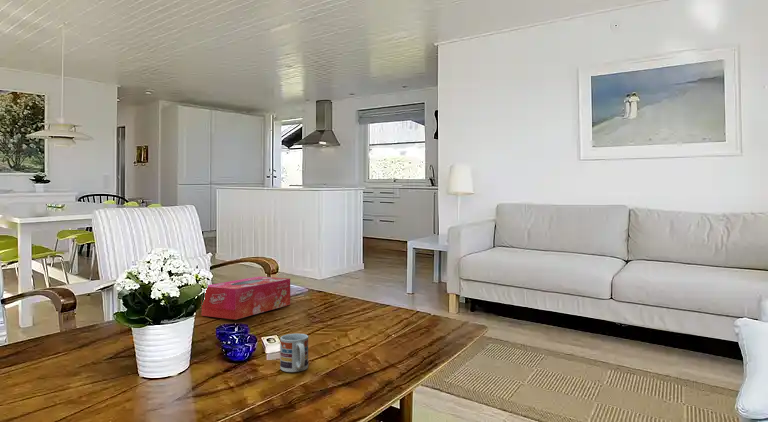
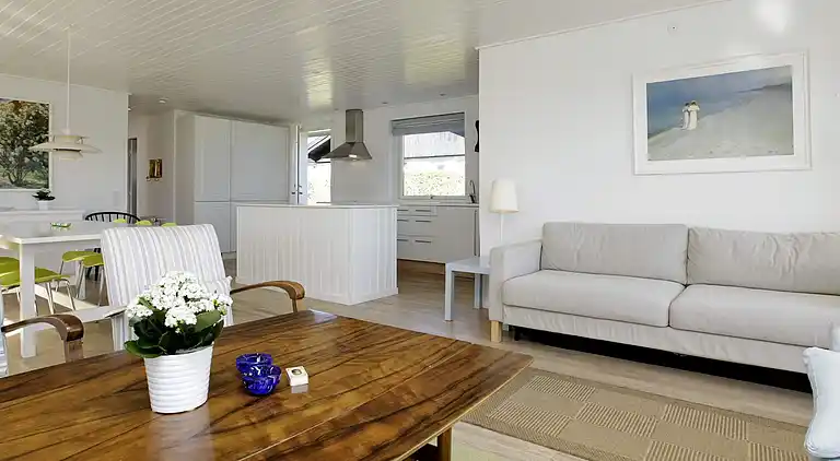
- cup [279,333,310,373]
- tissue box [201,276,291,320]
